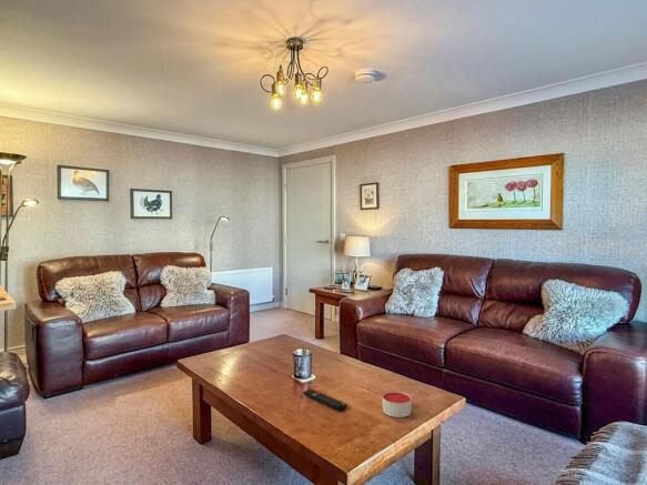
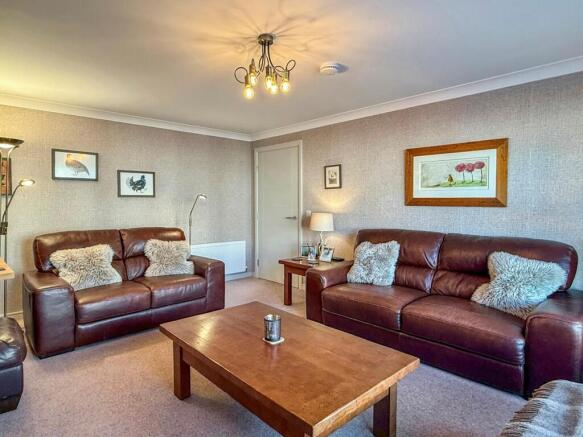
- candle [382,391,412,418]
- remote control [302,387,348,412]
